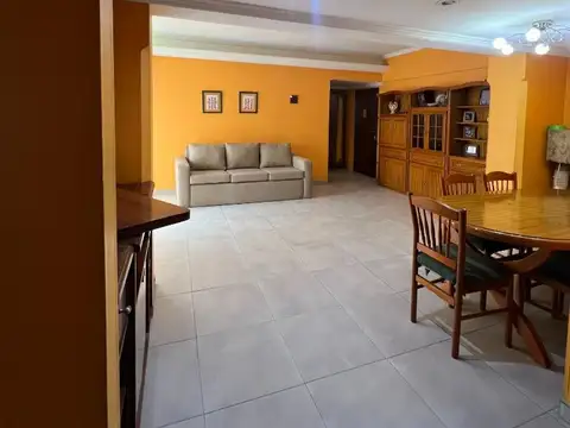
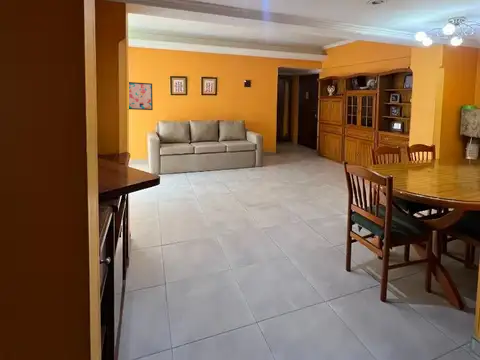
+ wall art [128,81,154,111]
